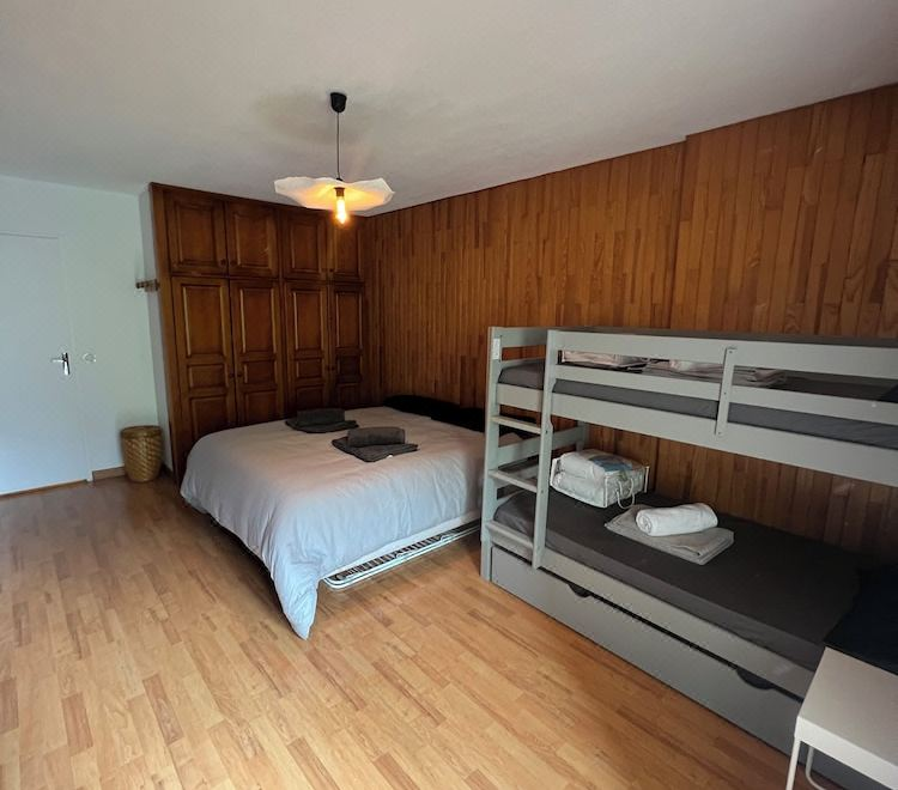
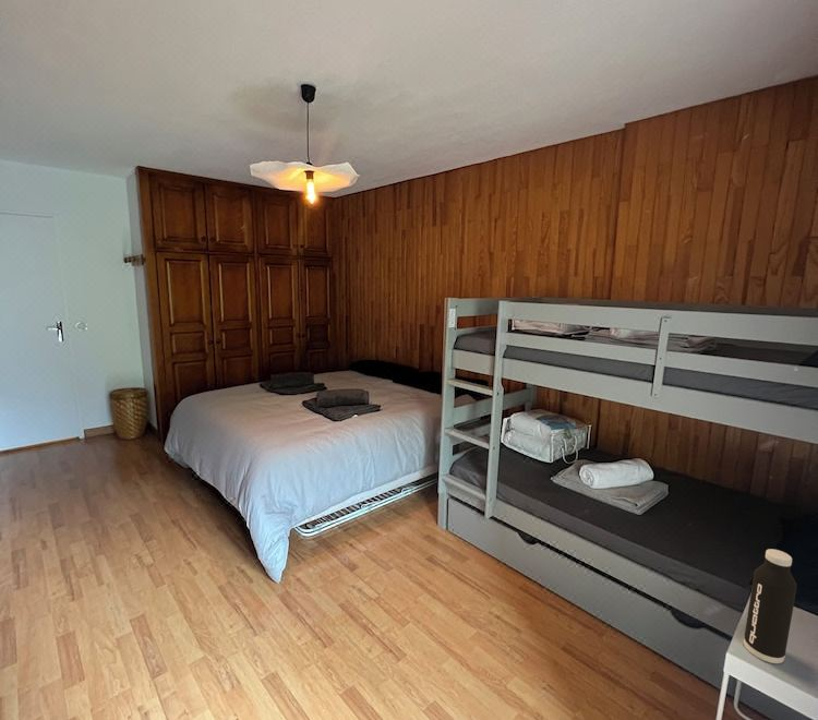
+ water bottle [743,548,798,664]
